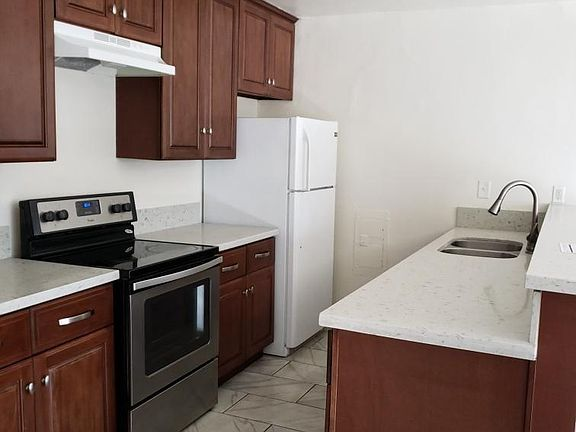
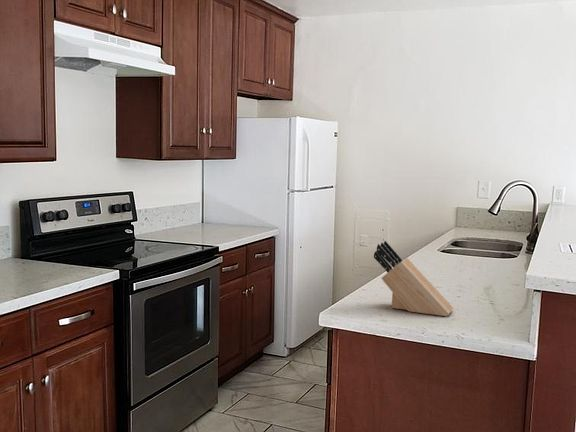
+ knife block [373,240,454,317]
